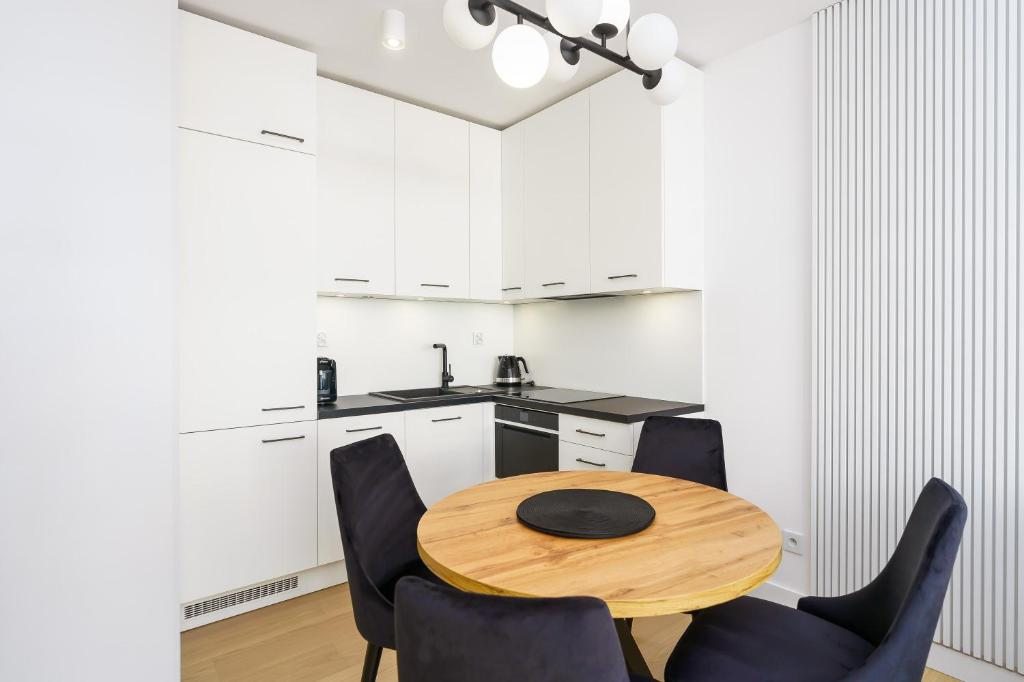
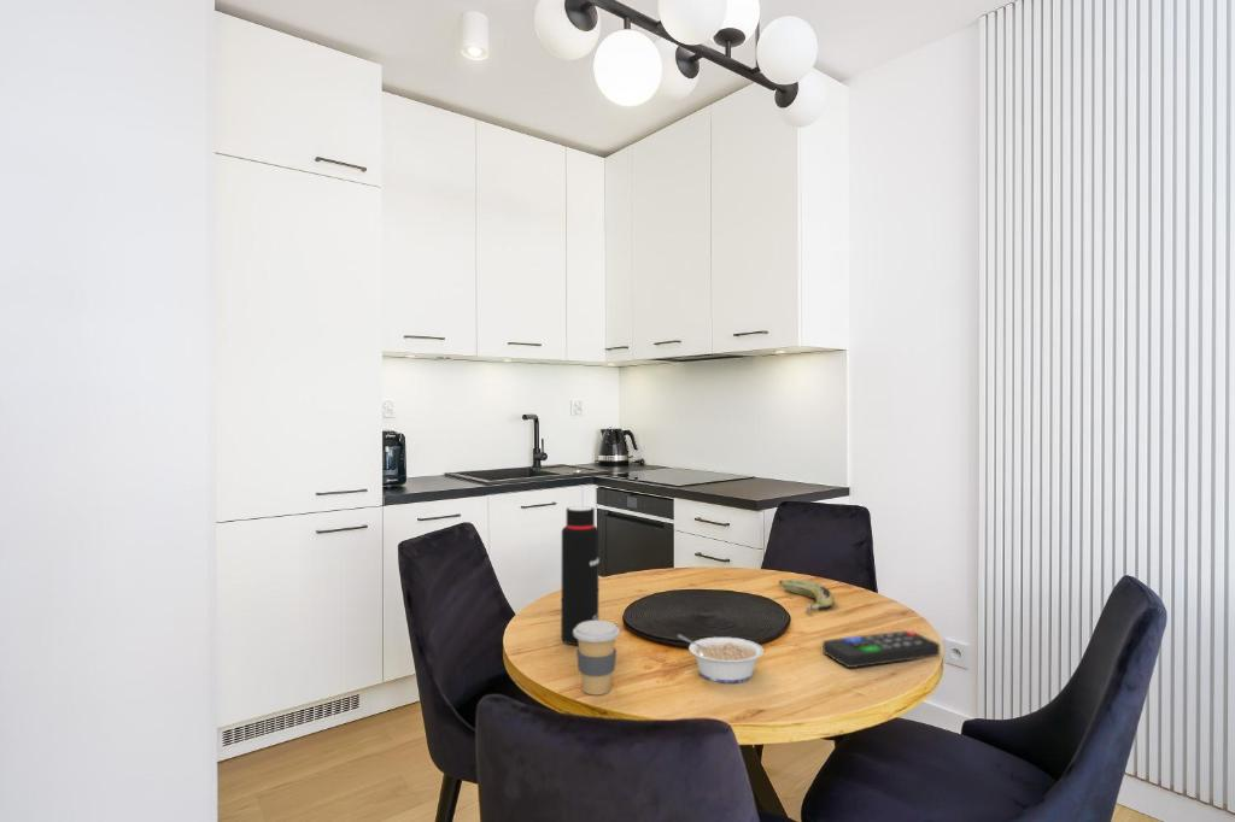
+ fruit [778,579,835,612]
+ legume [677,633,765,685]
+ coffee cup [573,620,621,695]
+ water bottle [560,505,601,646]
+ remote control [821,629,941,669]
